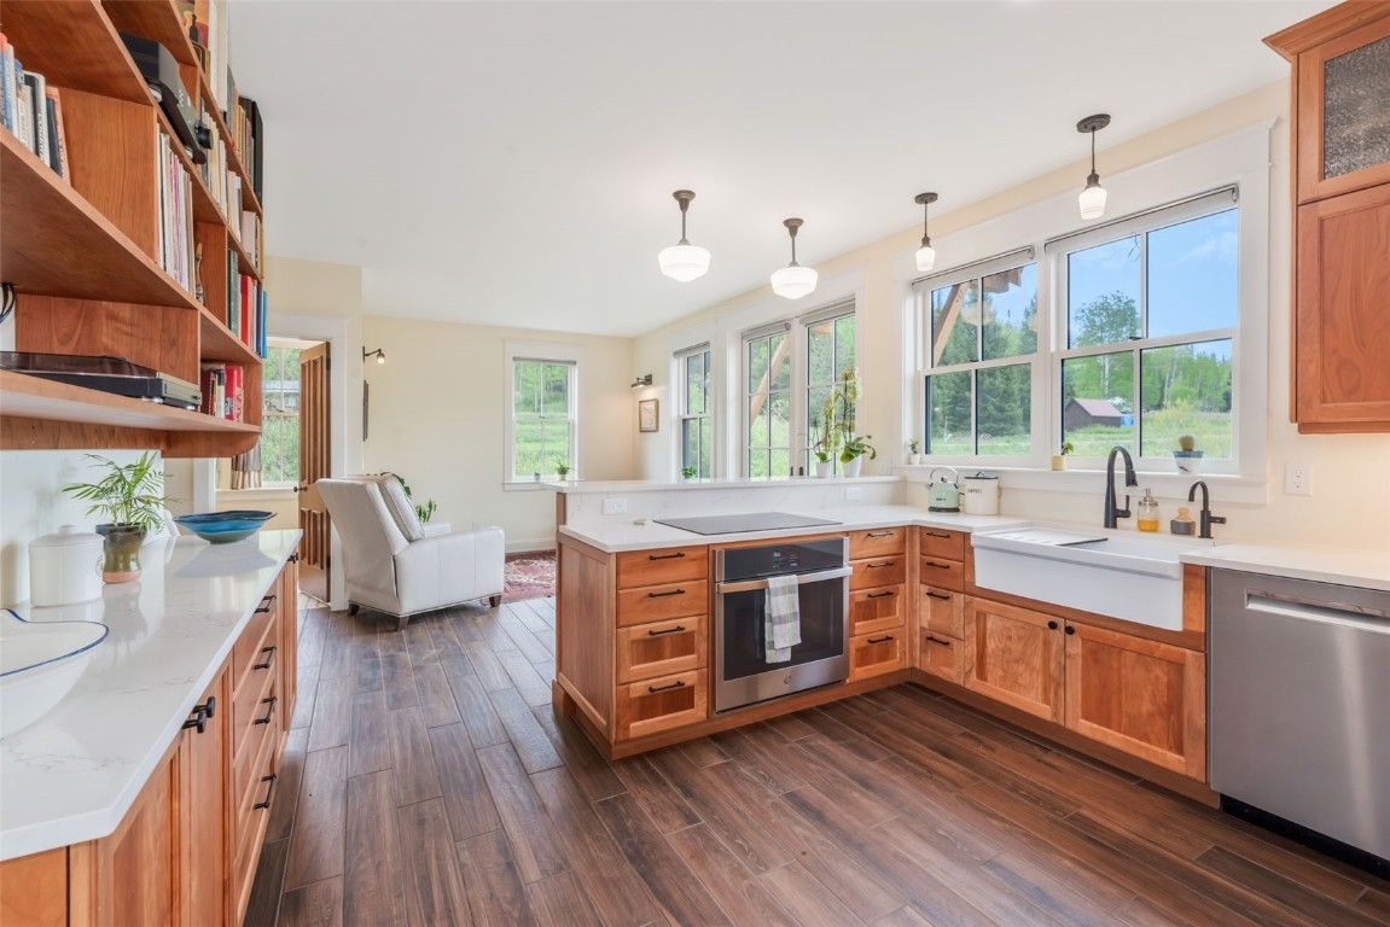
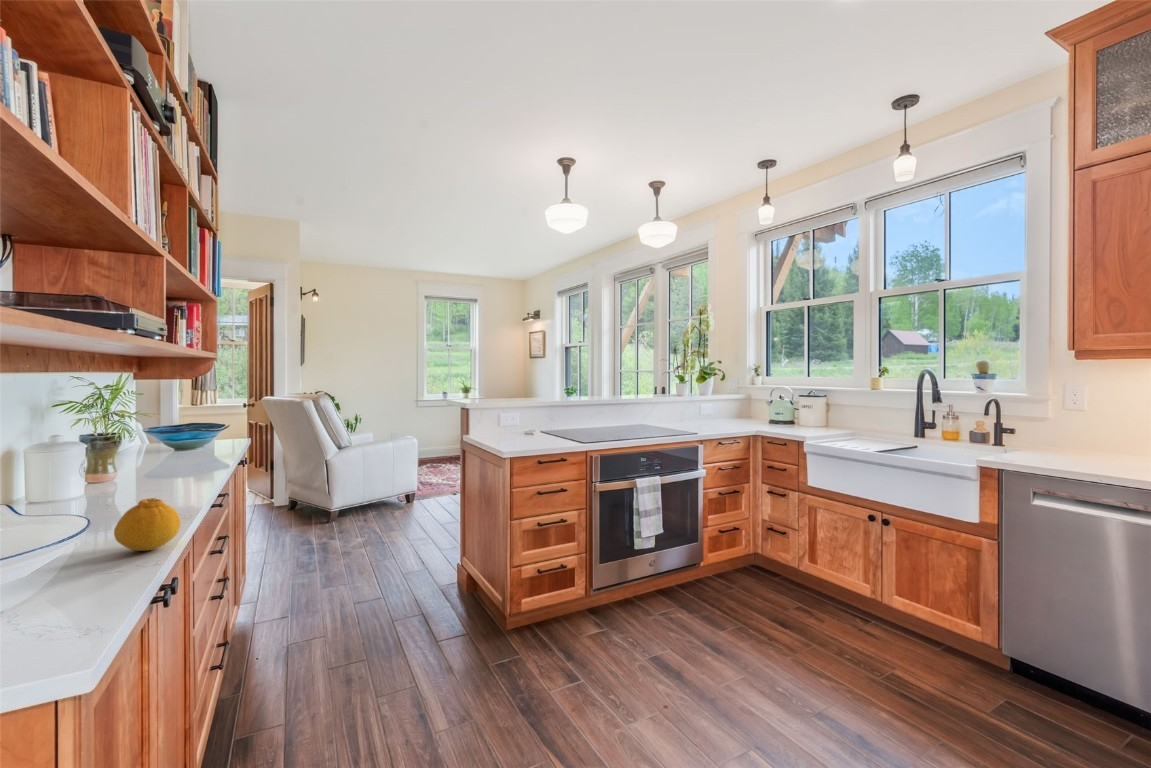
+ fruit [113,497,182,552]
